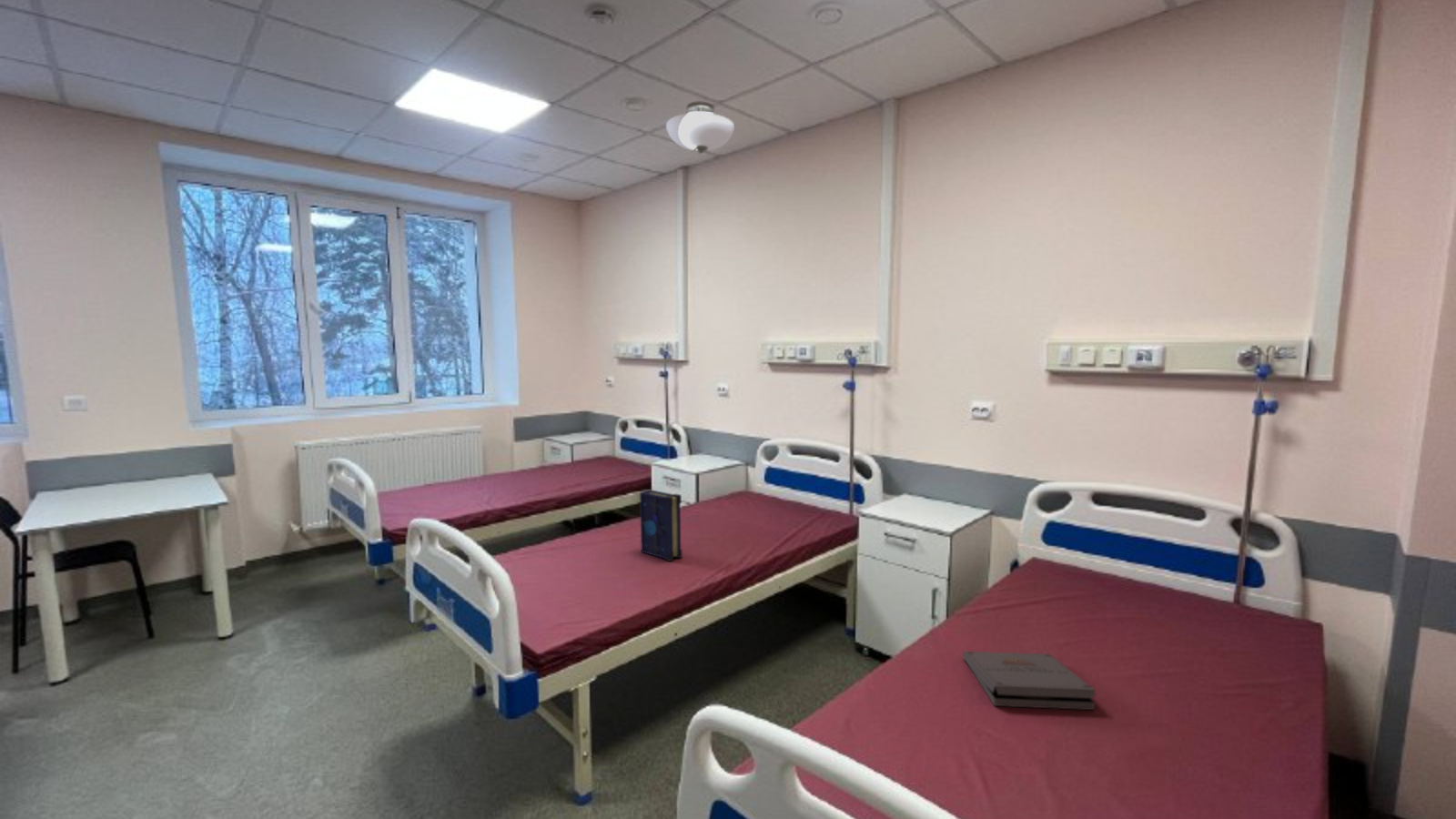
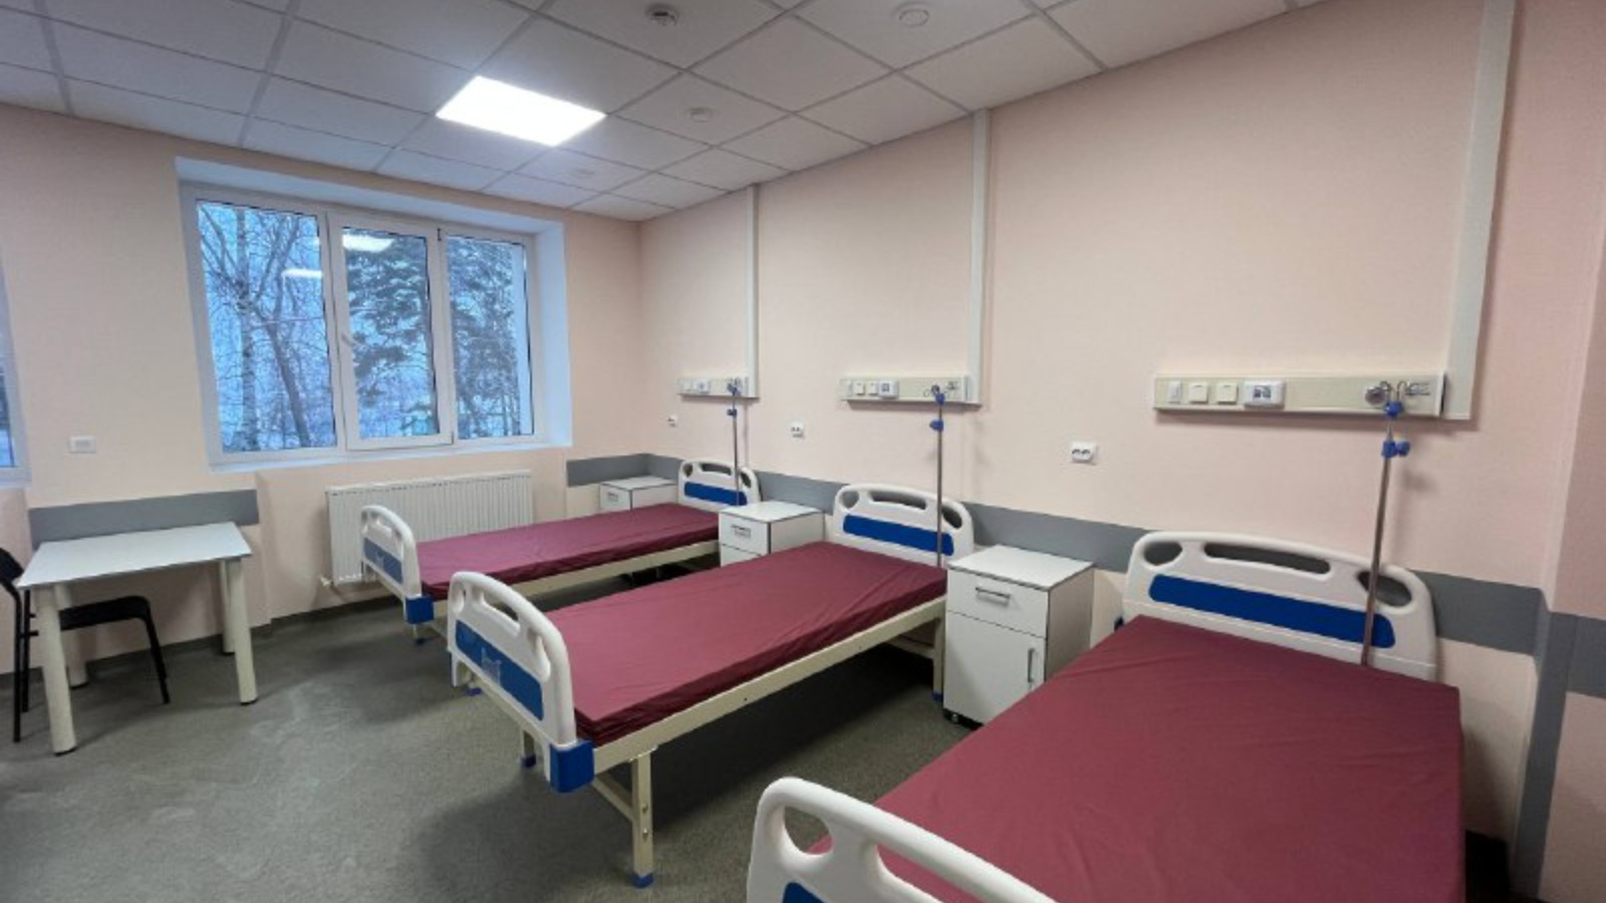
- pizza box [962,650,1096,711]
- light fixture [665,100,735,155]
- book [639,489,683,562]
